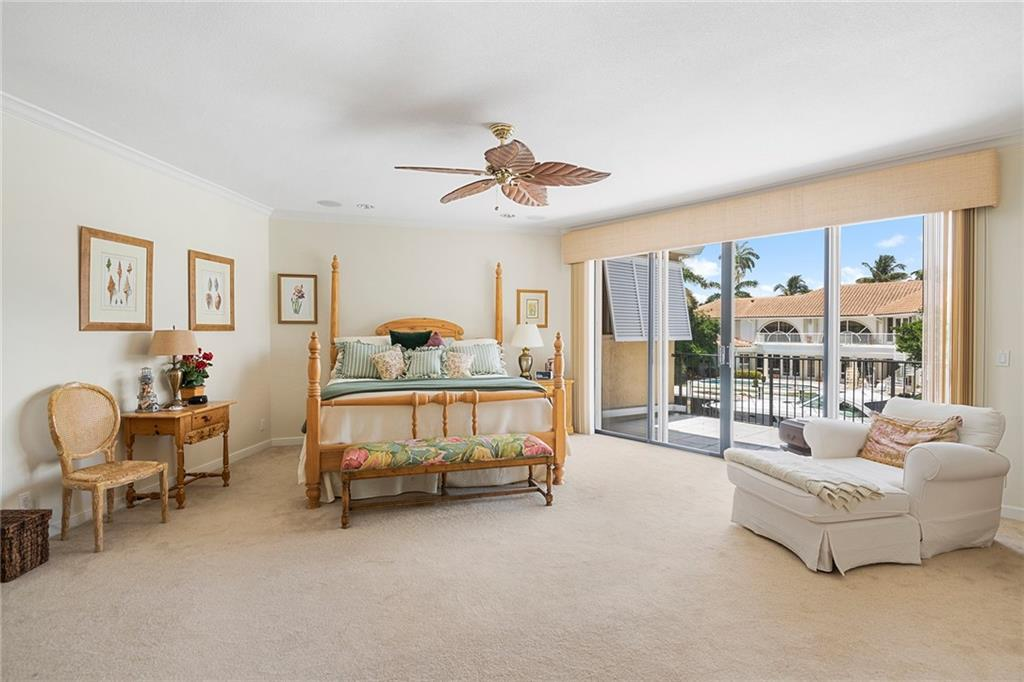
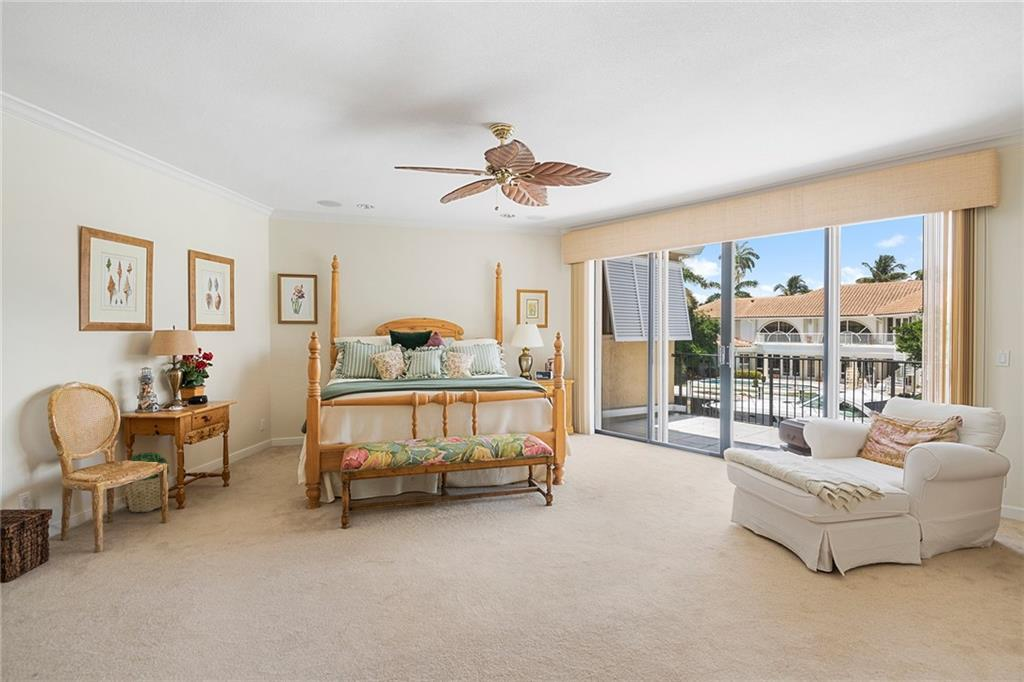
+ potted plant [123,451,171,513]
